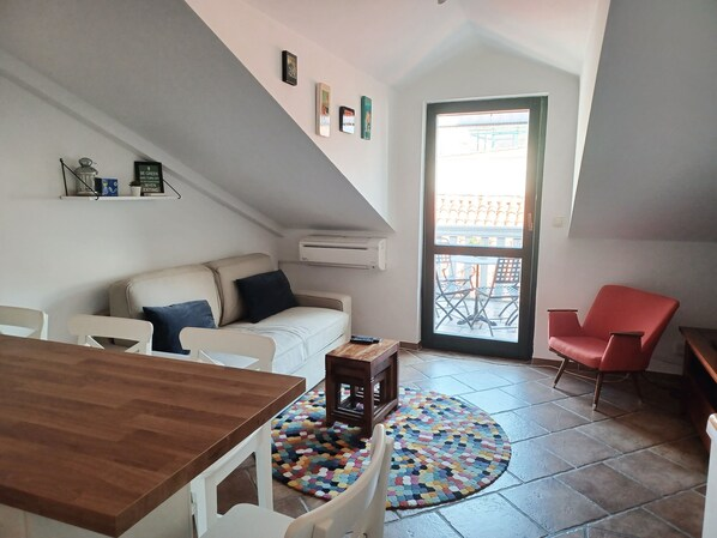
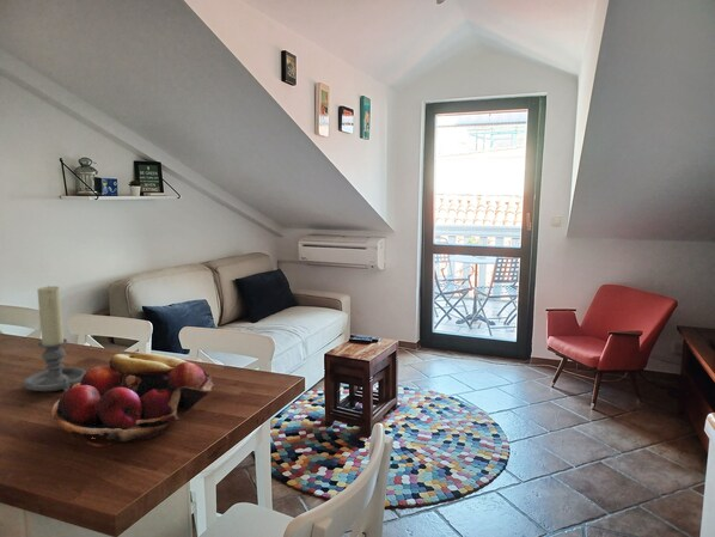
+ fruit basket [50,352,215,448]
+ candle holder [22,285,87,393]
